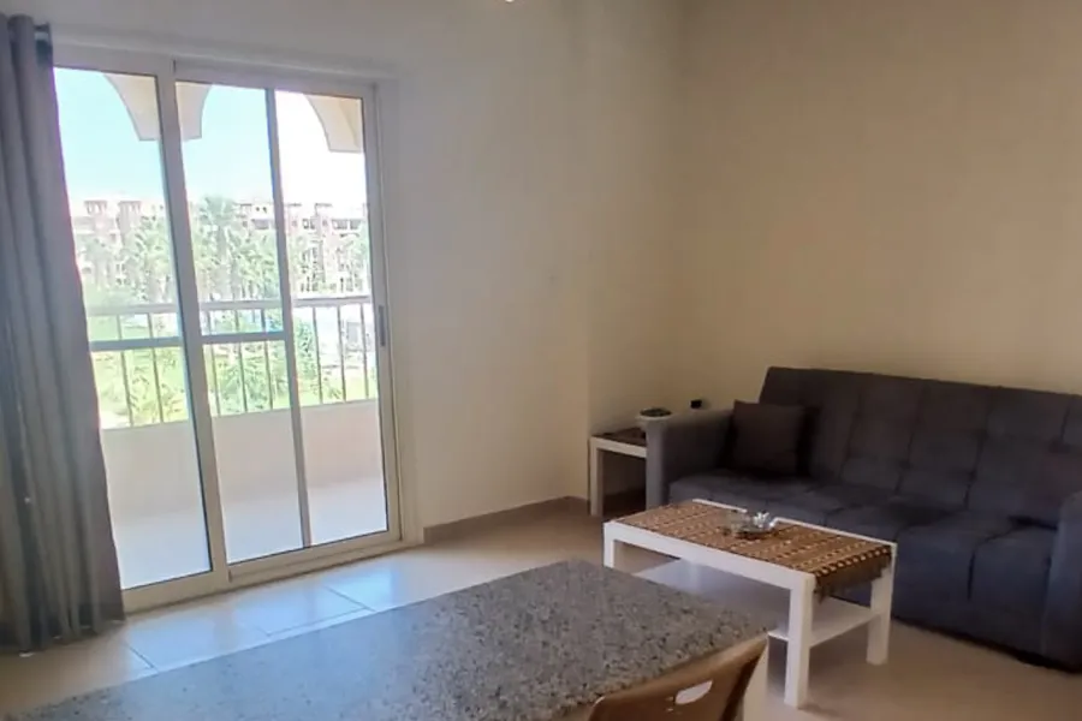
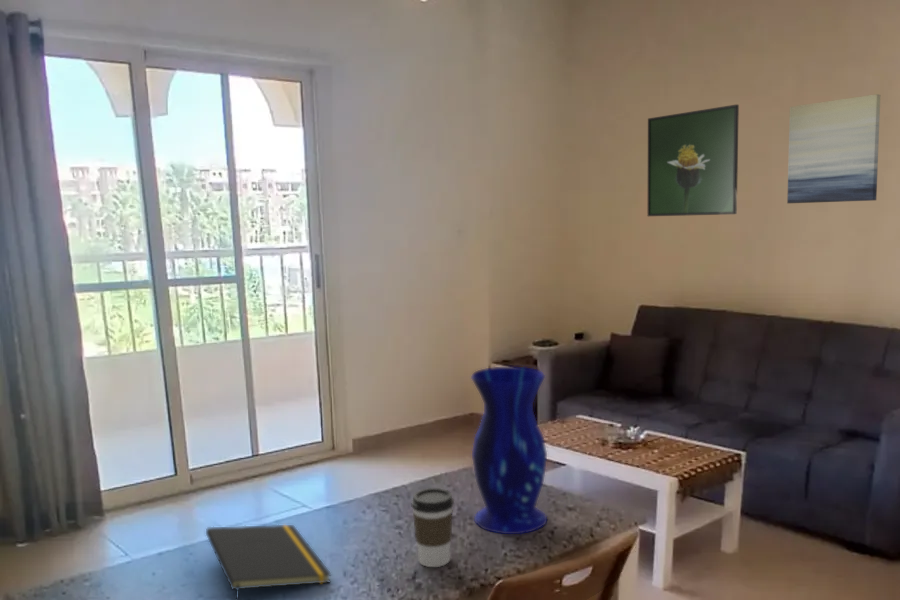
+ vase [470,366,548,535]
+ coffee cup [411,487,455,568]
+ notepad [205,524,333,600]
+ wall art [786,93,881,204]
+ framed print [647,103,740,217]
